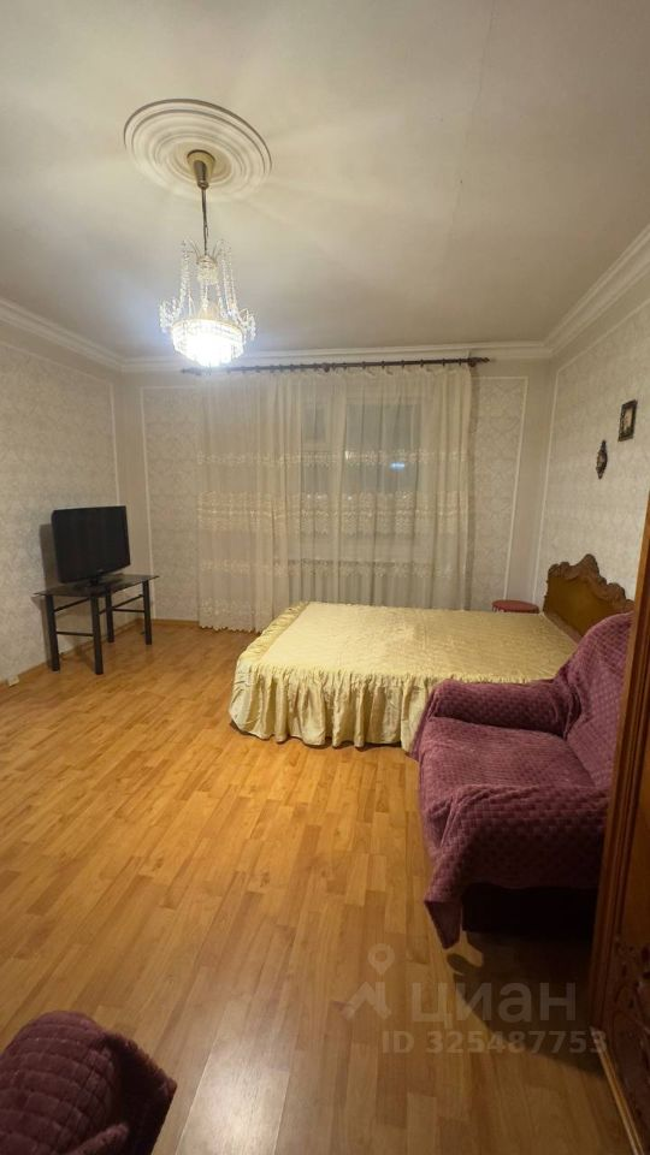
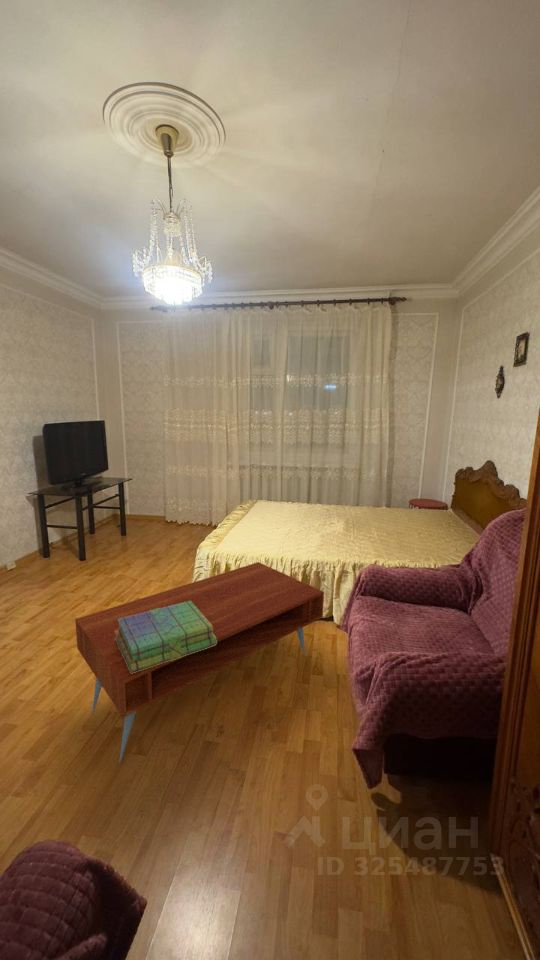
+ stack of books [115,601,217,674]
+ coffee table [74,561,325,765]
